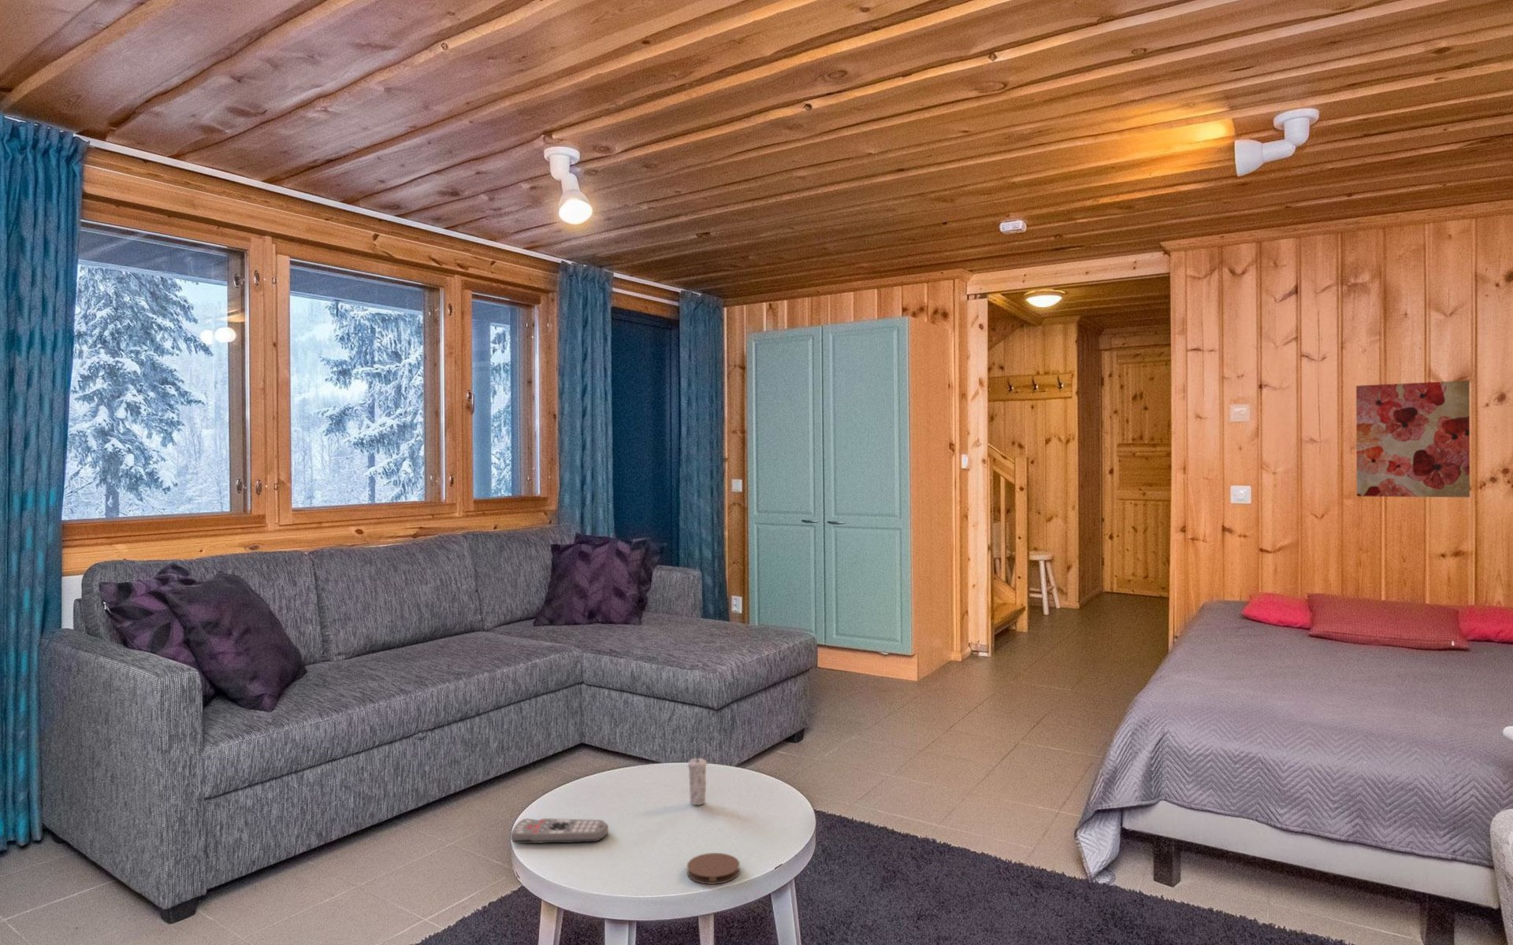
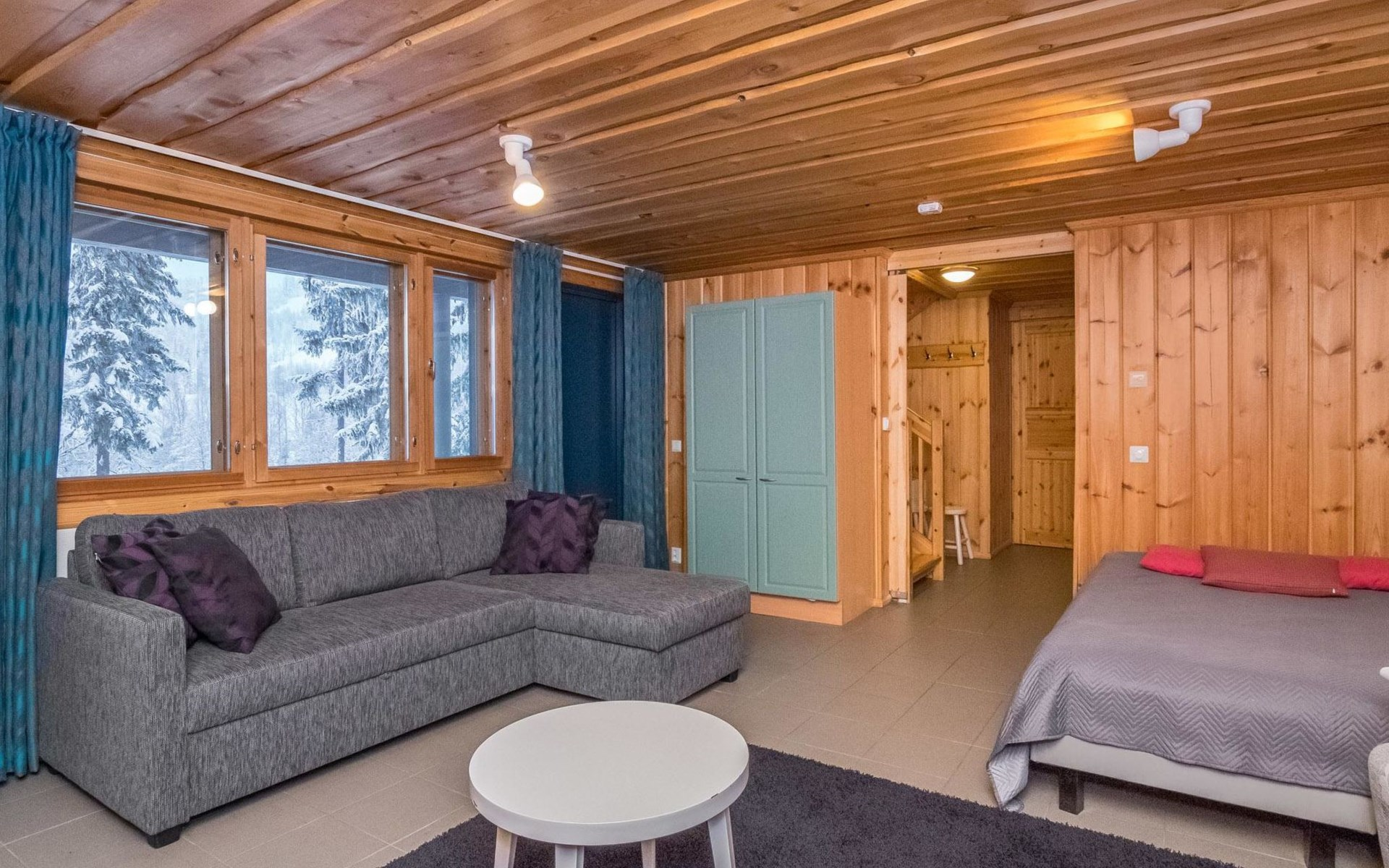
- candle [687,752,708,806]
- wall art [1355,380,1471,499]
- remote control [510,818,609,844]
- coaster [686,852,741,885]
